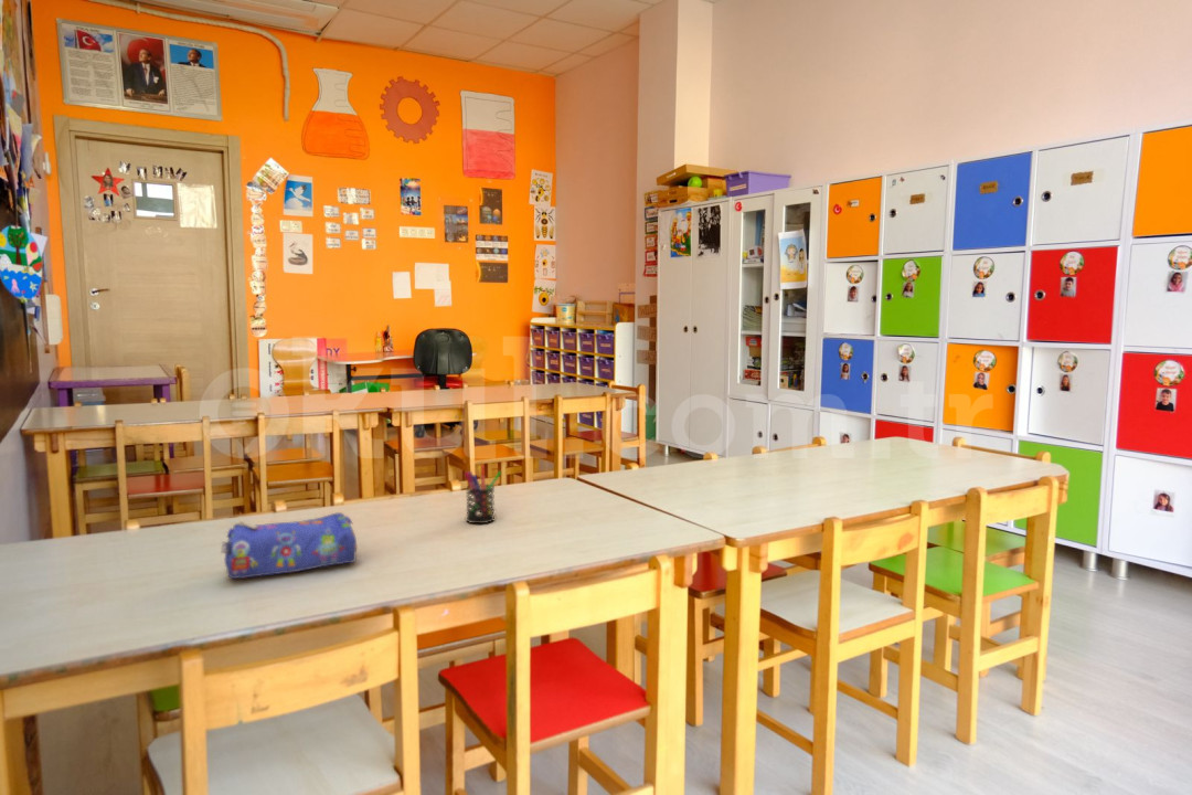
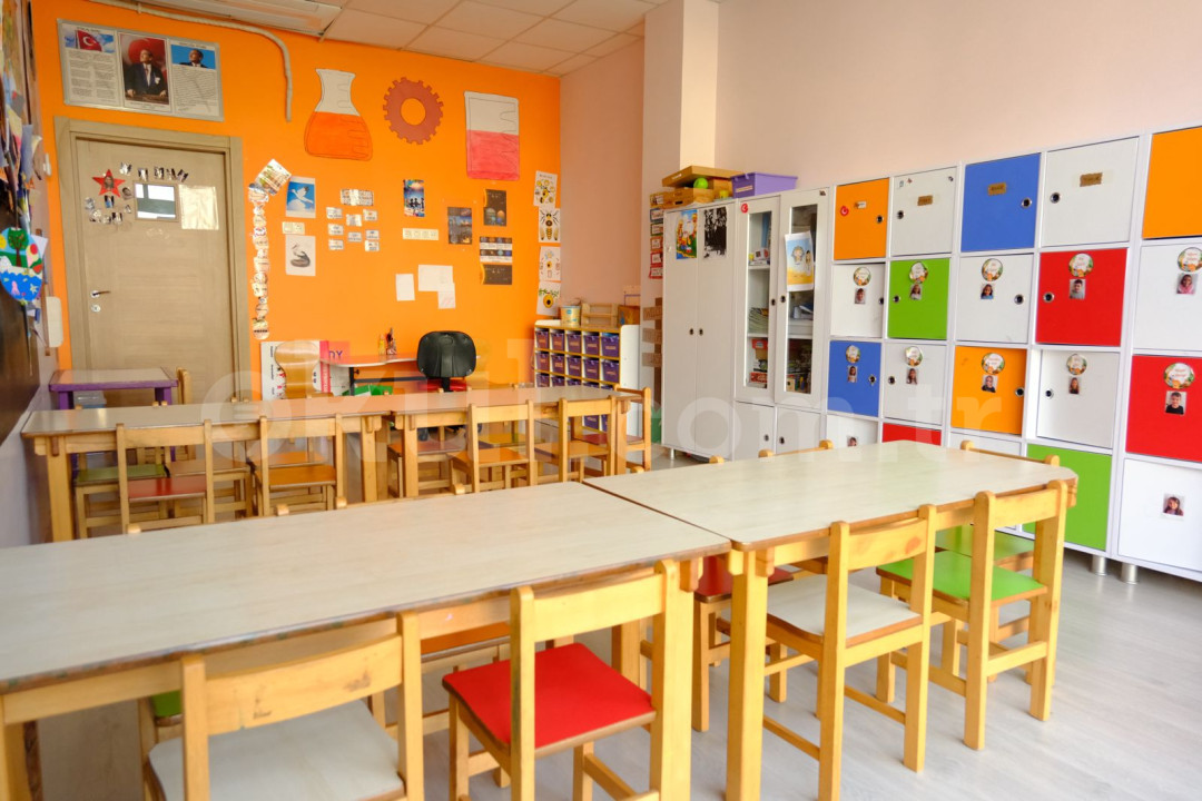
- pen holder [464,464,503,524]
- pencil case [220,511,358,580]
